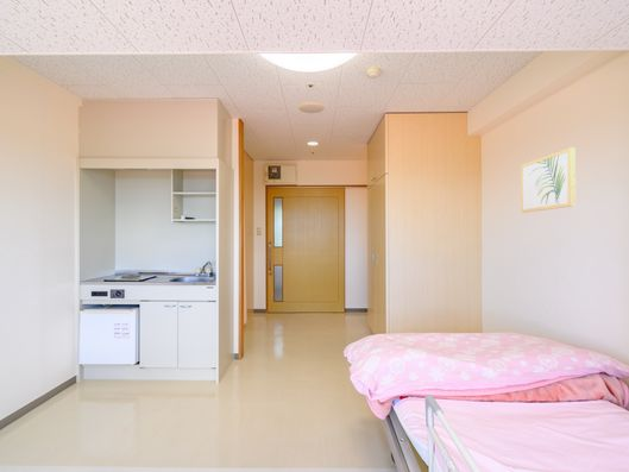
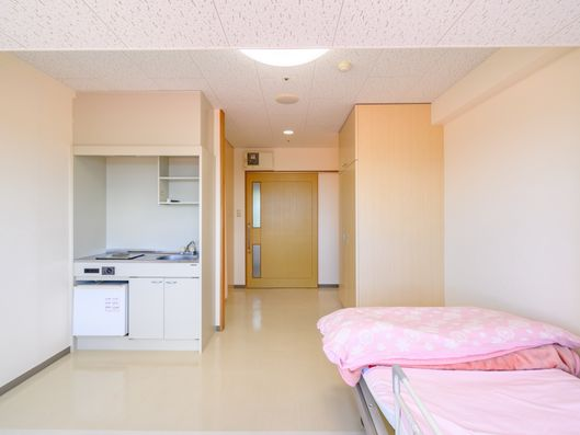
- wall art [520,146,577,214]
